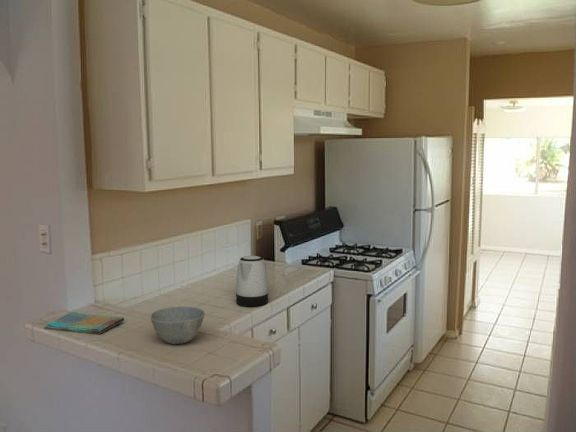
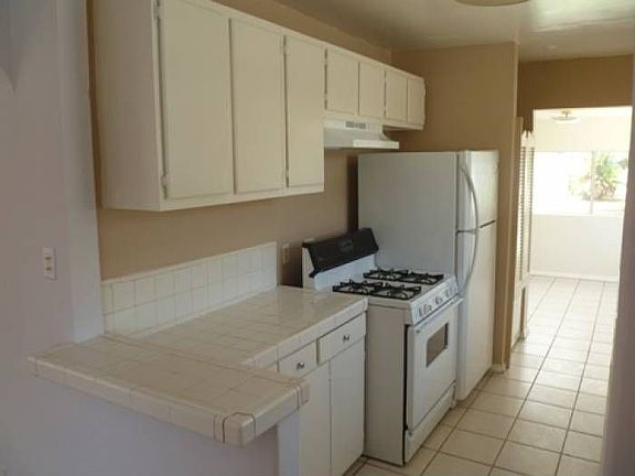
- kettle [235,254,269,307]
- bowl [149,306,206,345]
- dish towel [43,311,125,335]
